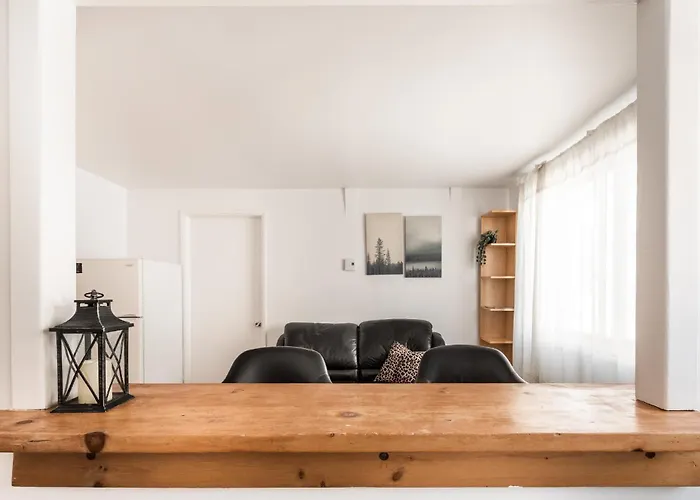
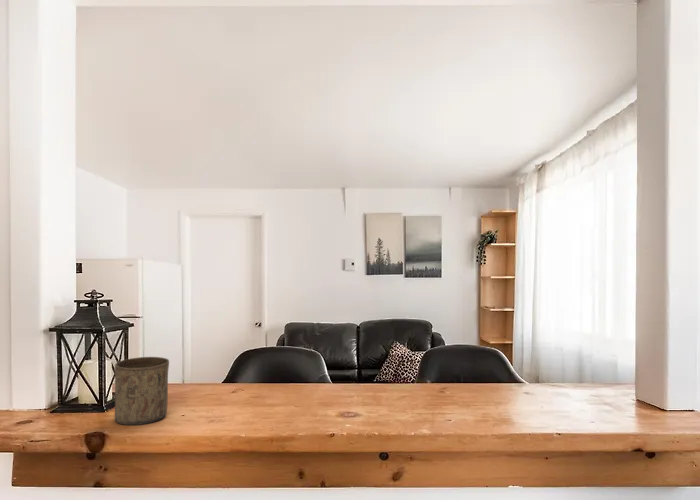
+ cup [114,356,170,426]
